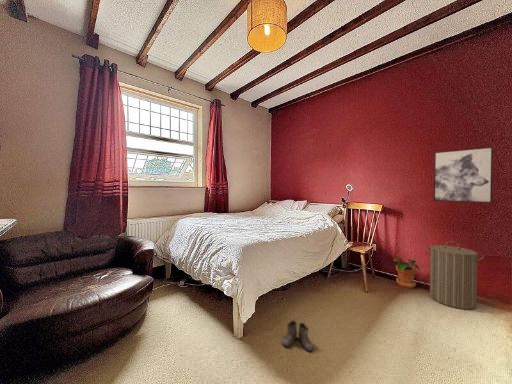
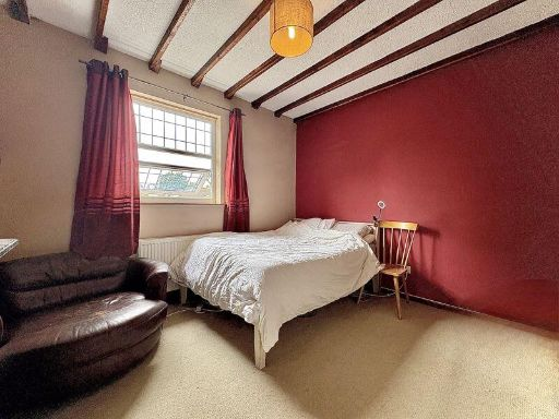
- boots [281,319,314,353]
- laundry hamper [425,240,485,310]
- potted plant [392,257,420,289]
- wall art [433,146,494,204]
